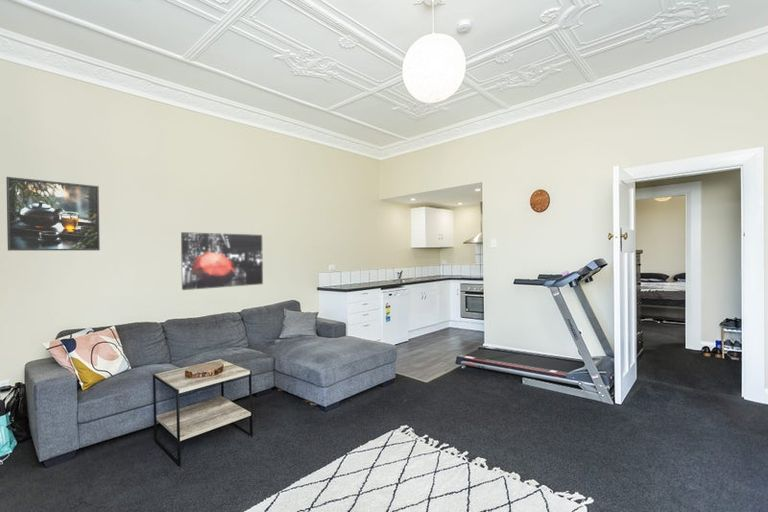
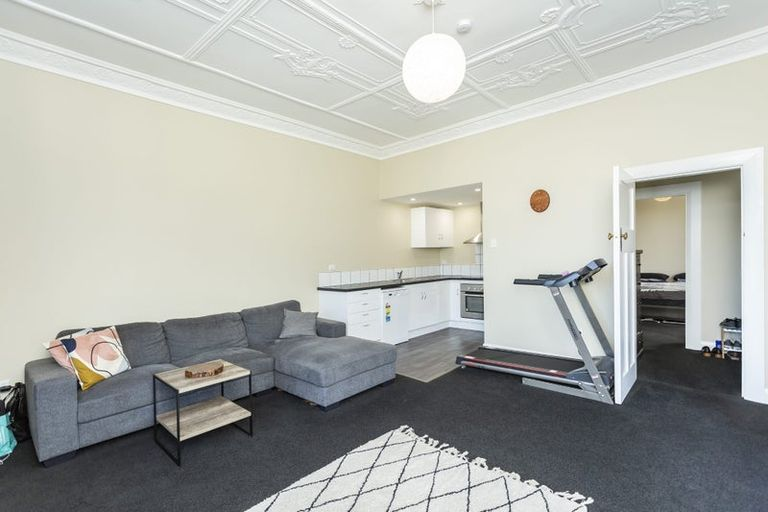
- wall art [180,231,264,291]
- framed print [5,176,101,252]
